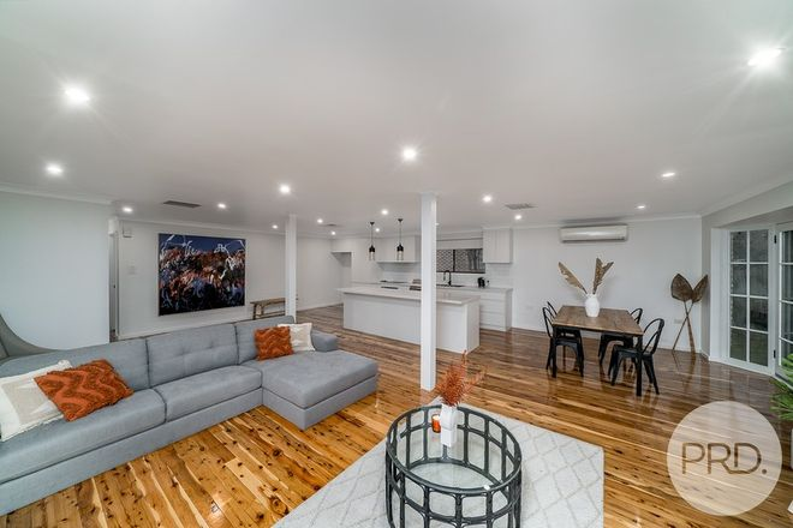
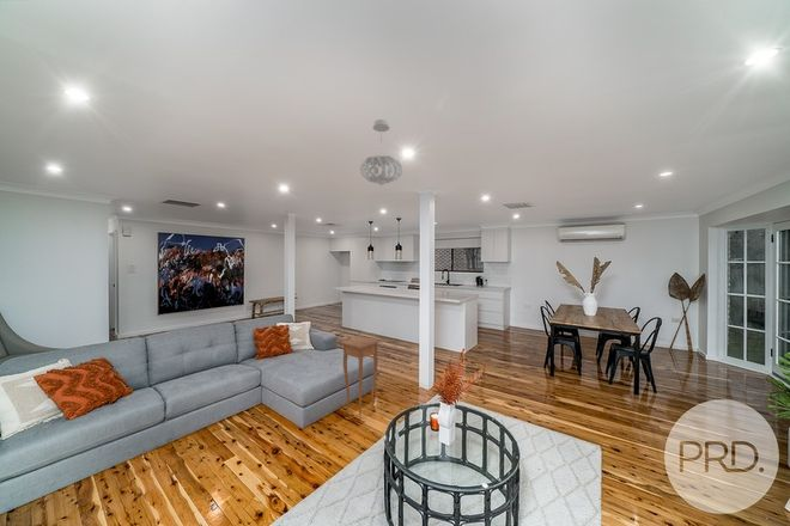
+ pendant light [359,118,403,186]
+ side table [340,336,381,421]
